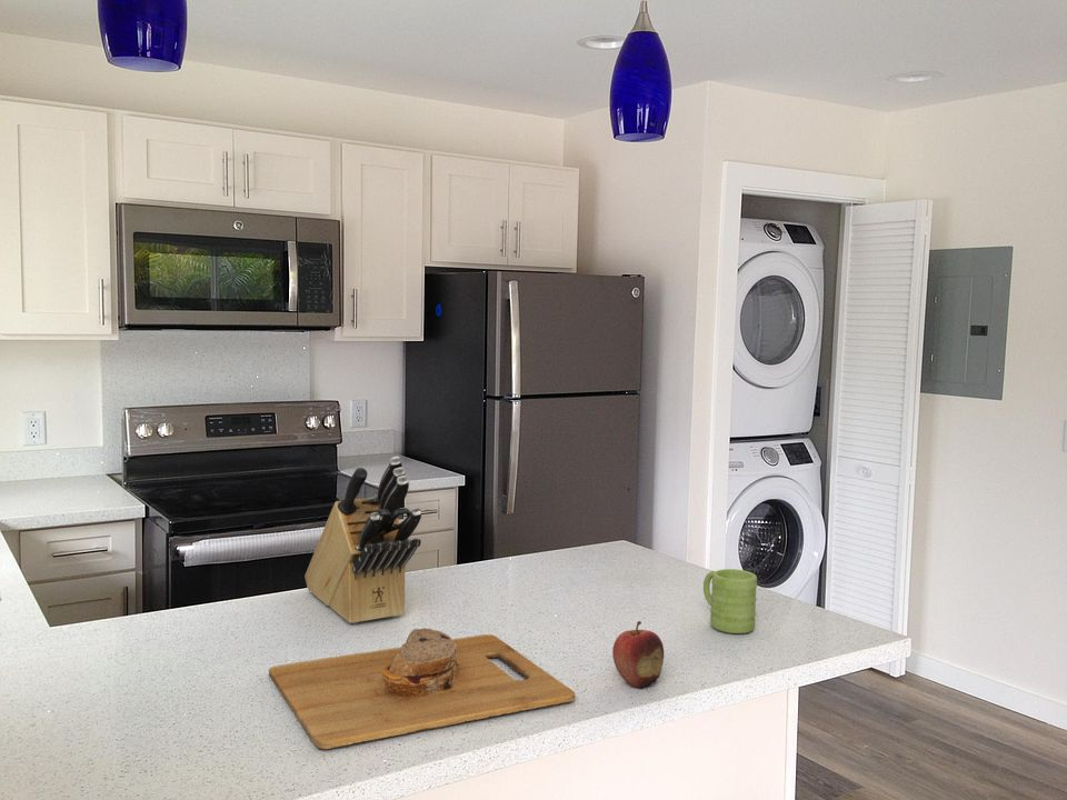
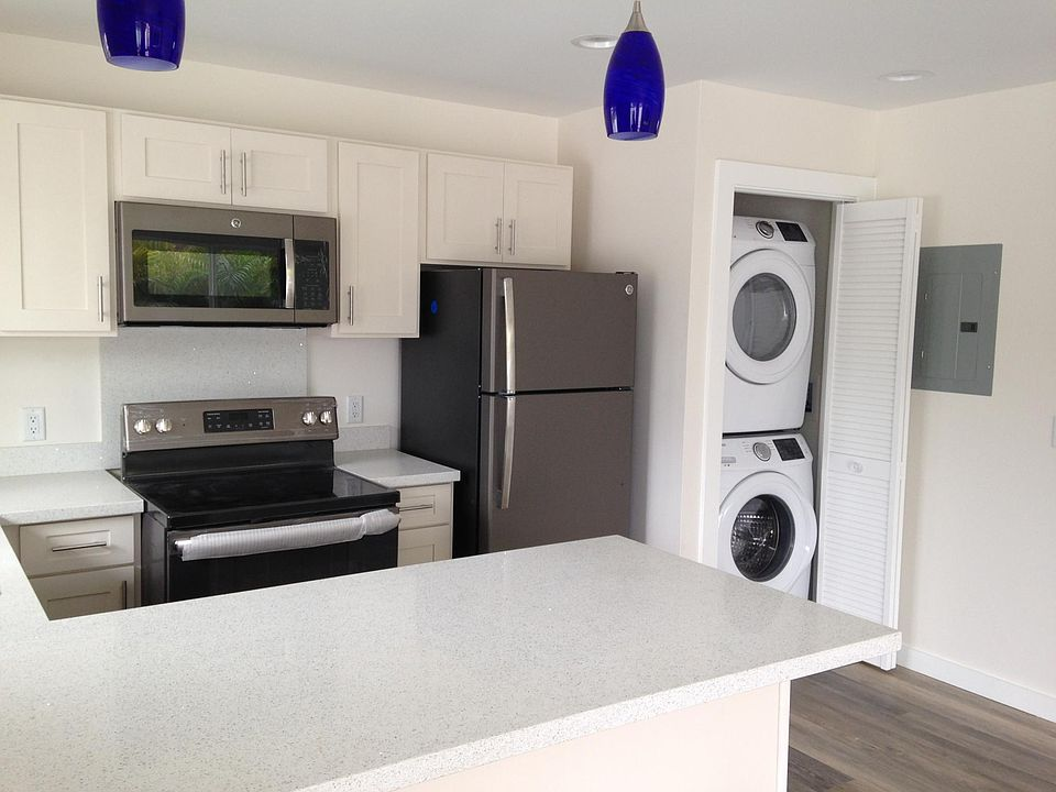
- mug [702,568,758,634]
- knife block [303,456,422,624]
- fruit [611,620,665,689]
- cutting board [268,627,576,750]
